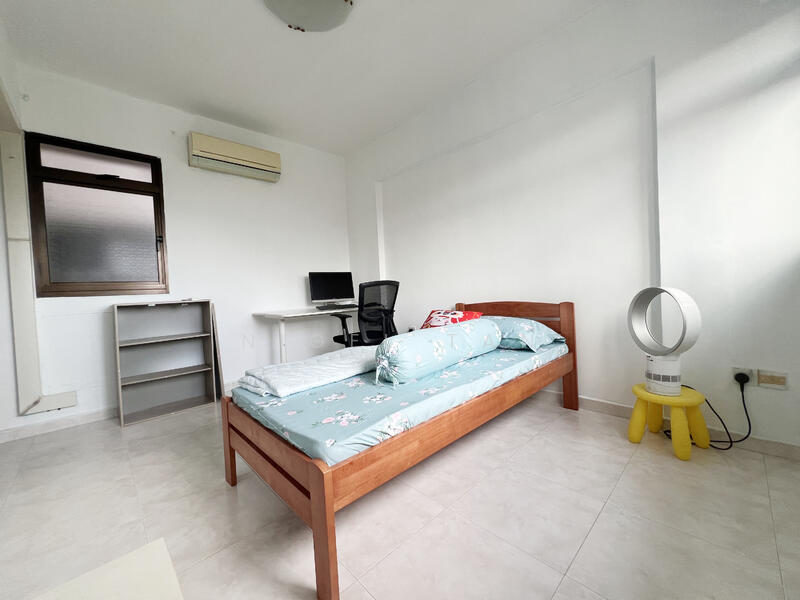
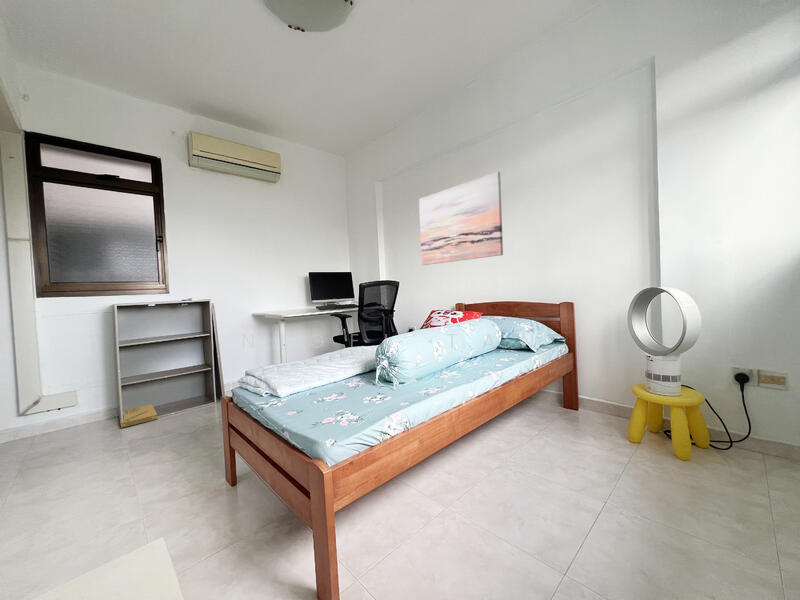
+ wall art [418,171,504,266]
+ cardboard box [118,403,158,429]
